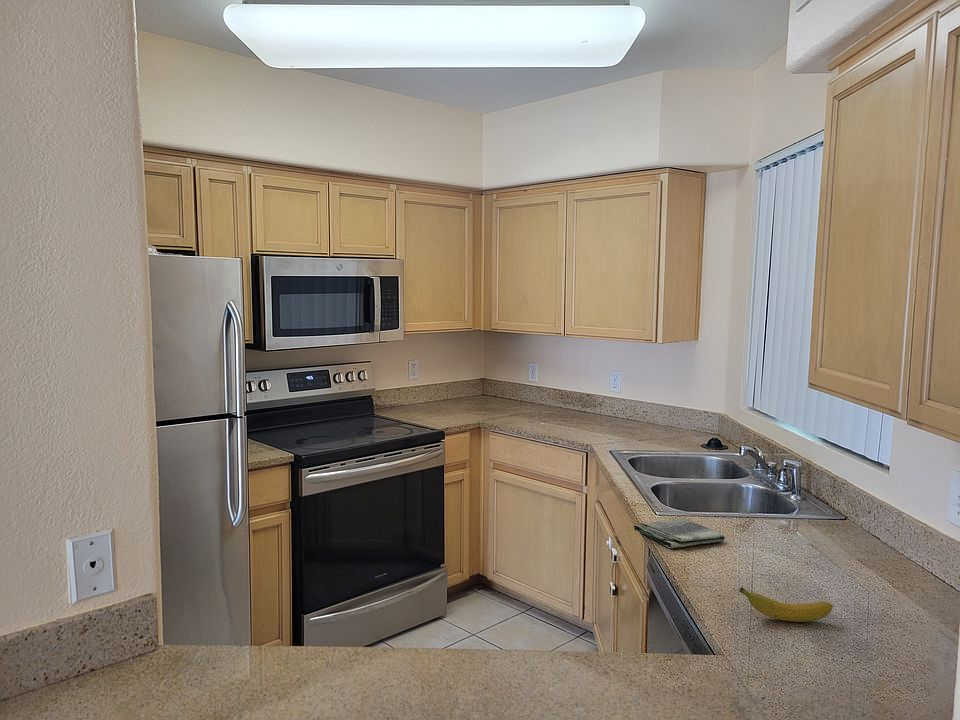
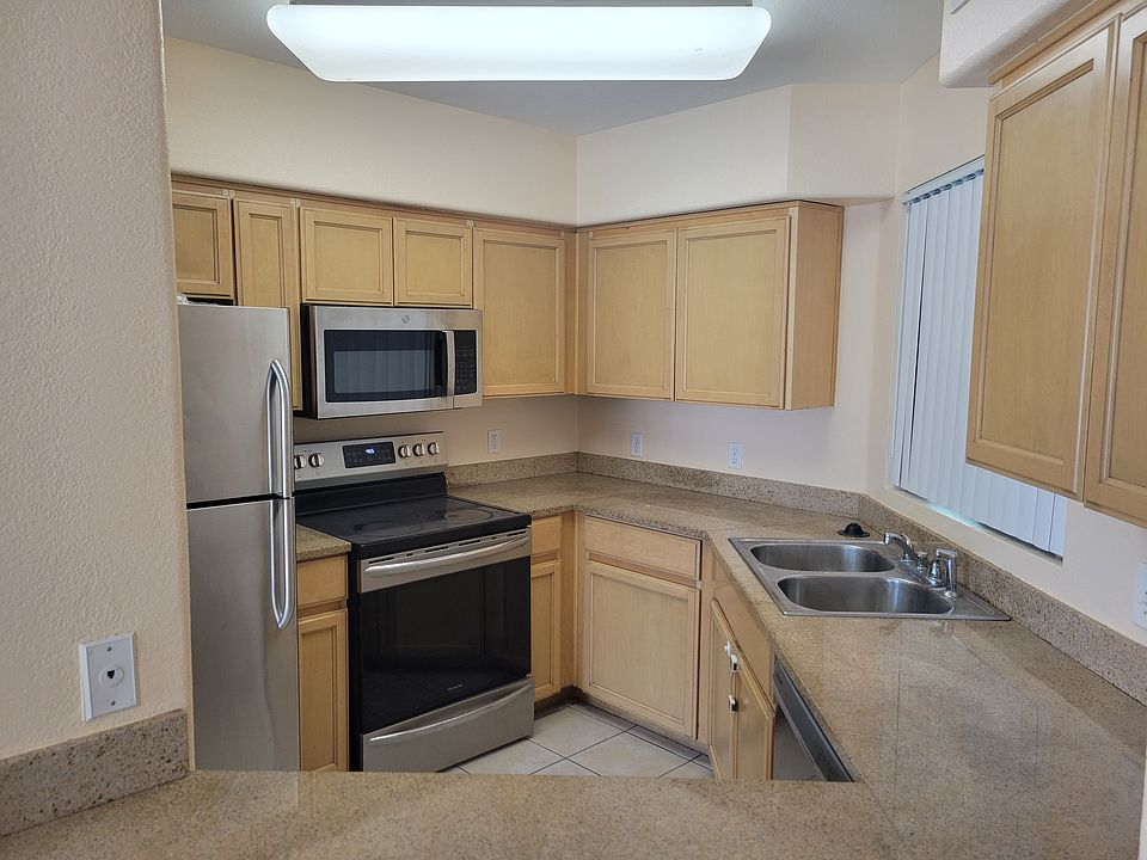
- dish towel [633,517,726,549]
- banana [738,586,834,623]
